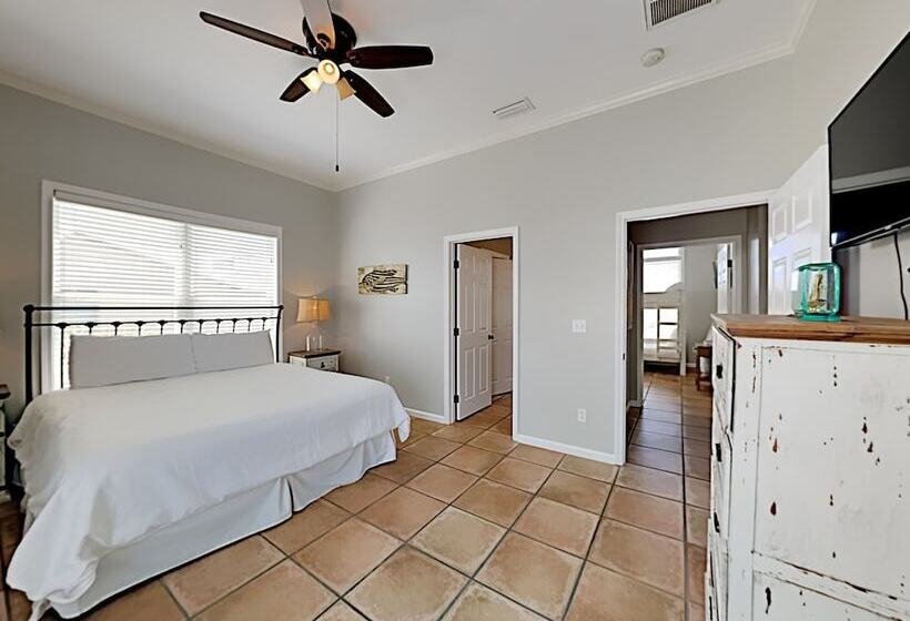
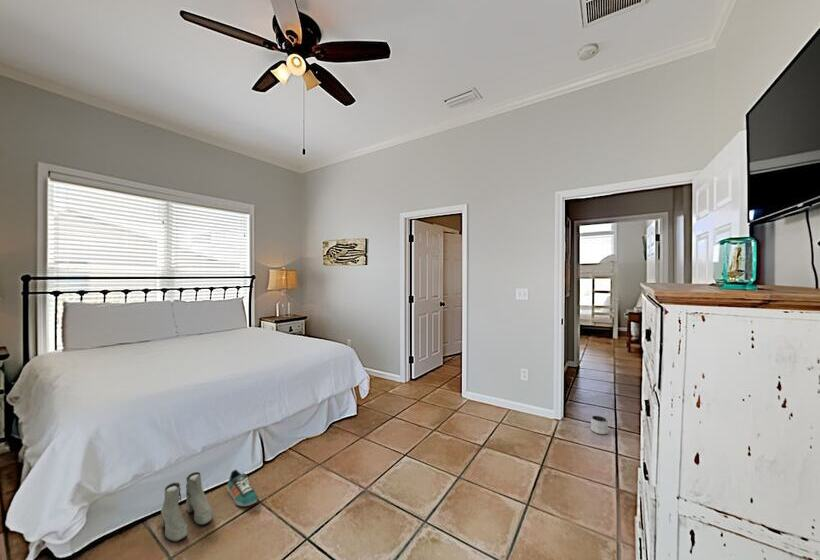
+ planter [590,415,609,435]
+ boots [160,471,213,542]
+ sneaker [227,469,258,507]
